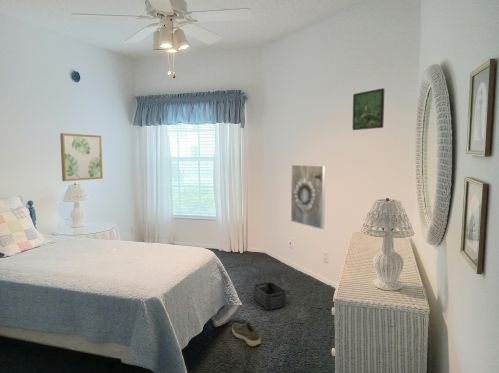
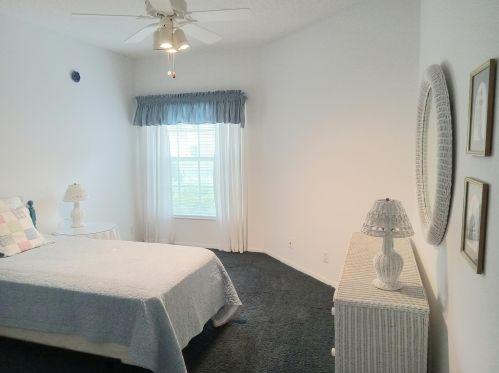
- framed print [290,164,326,230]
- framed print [351,87,386,131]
- wall art [59,132,104,182]
- shoe [231,321,262,347]
- storage bin [253,281,287,310]
